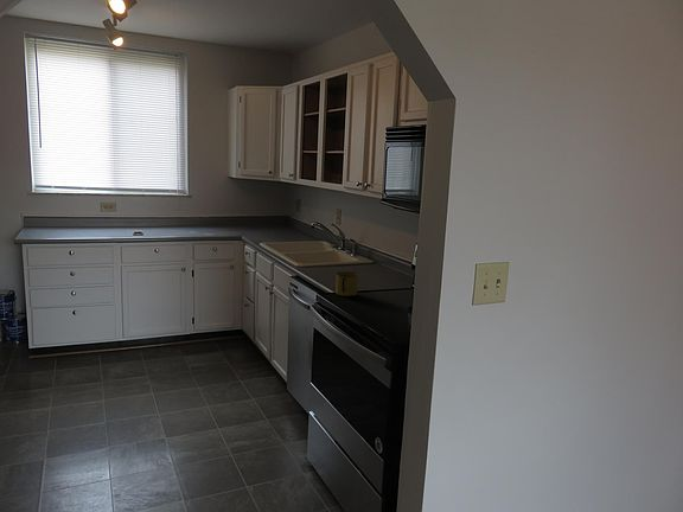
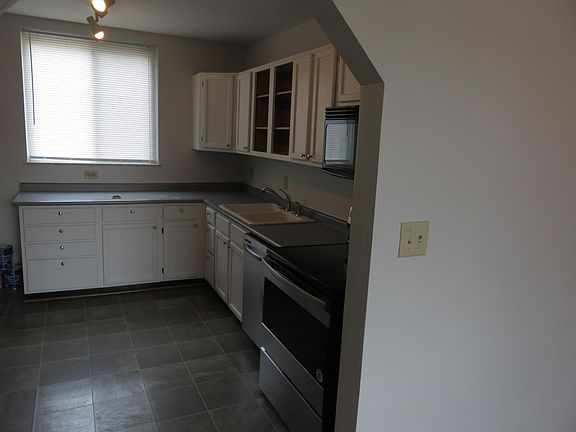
- mug [334,270,359,297]
